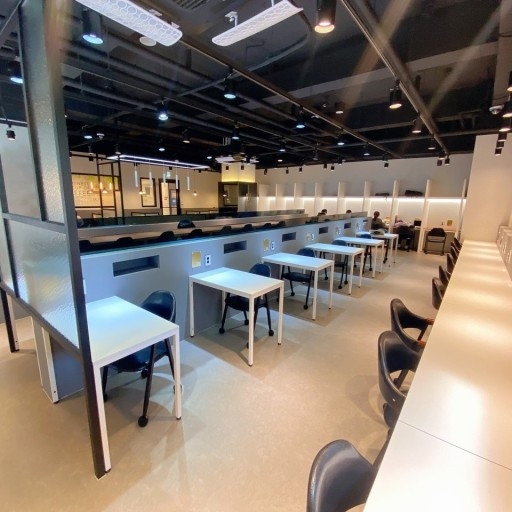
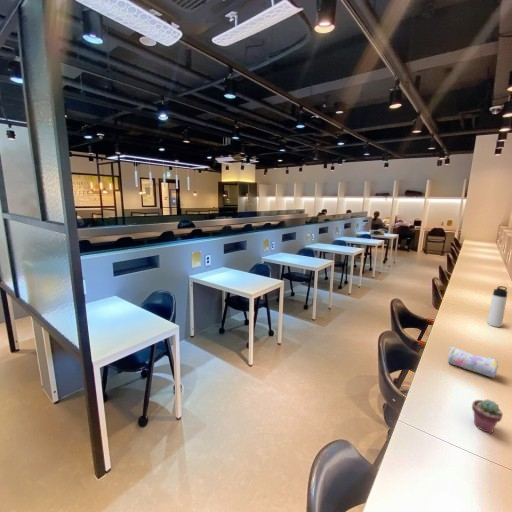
+ pencil case [447,346,499,379]
+ thermos bottle [486,285,509,328]
+ potted succulent [471,398,504,434]
